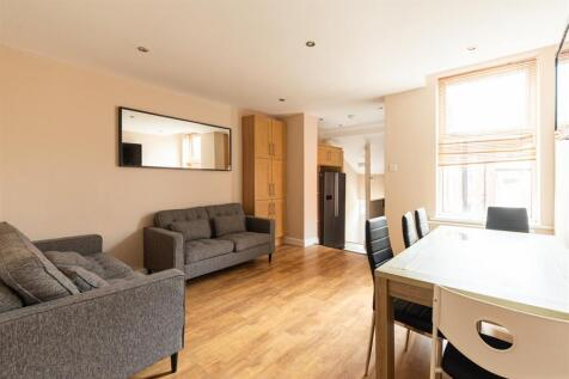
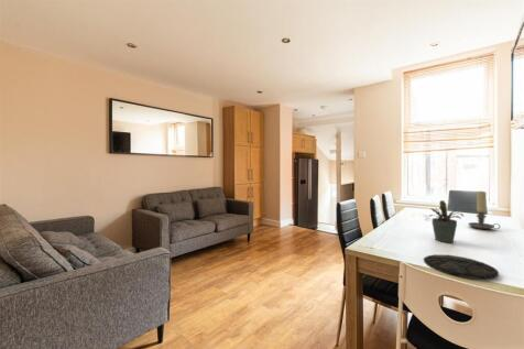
+ plate [423,253,500,280]
+ candle holder [467,190,501,230]
+ potted plant [428,199,465,243]
